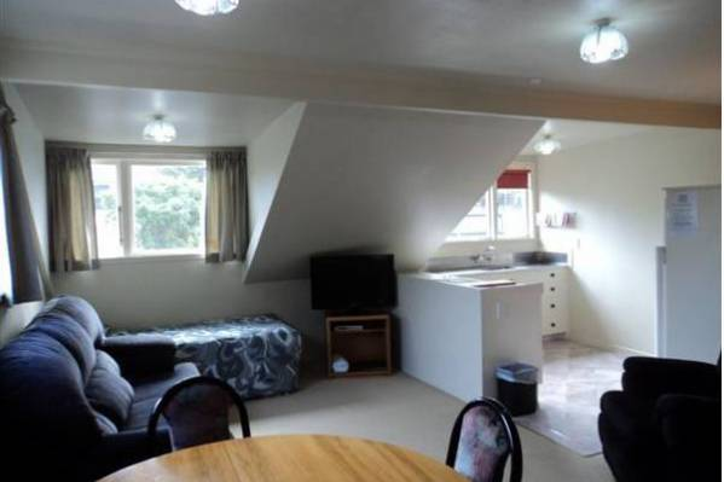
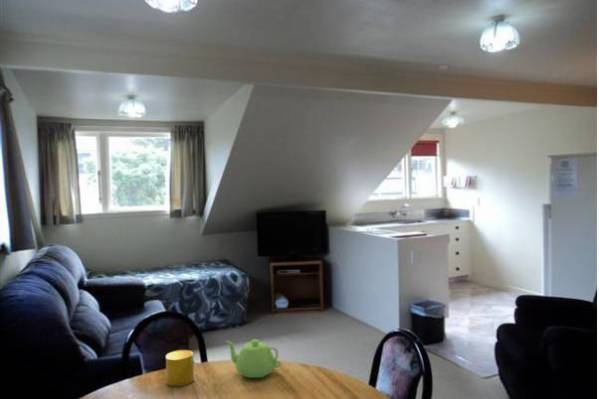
+ cup [165,349,195,387]
+ teapot [225,339,282,379]
